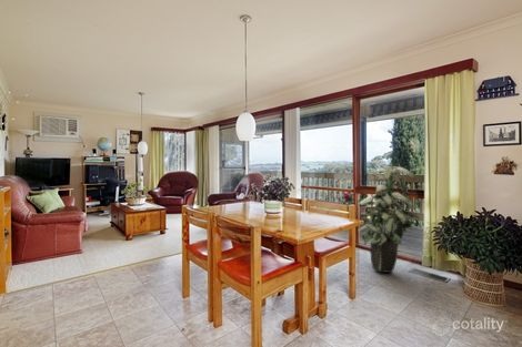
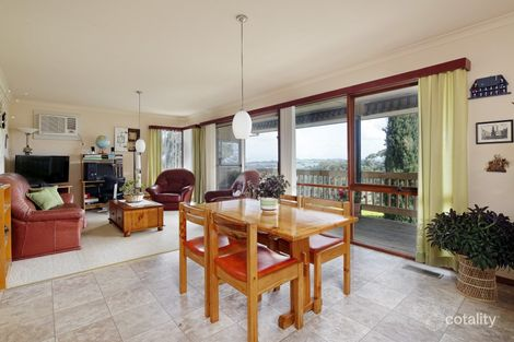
- indoor plant [355,160,421,274]
